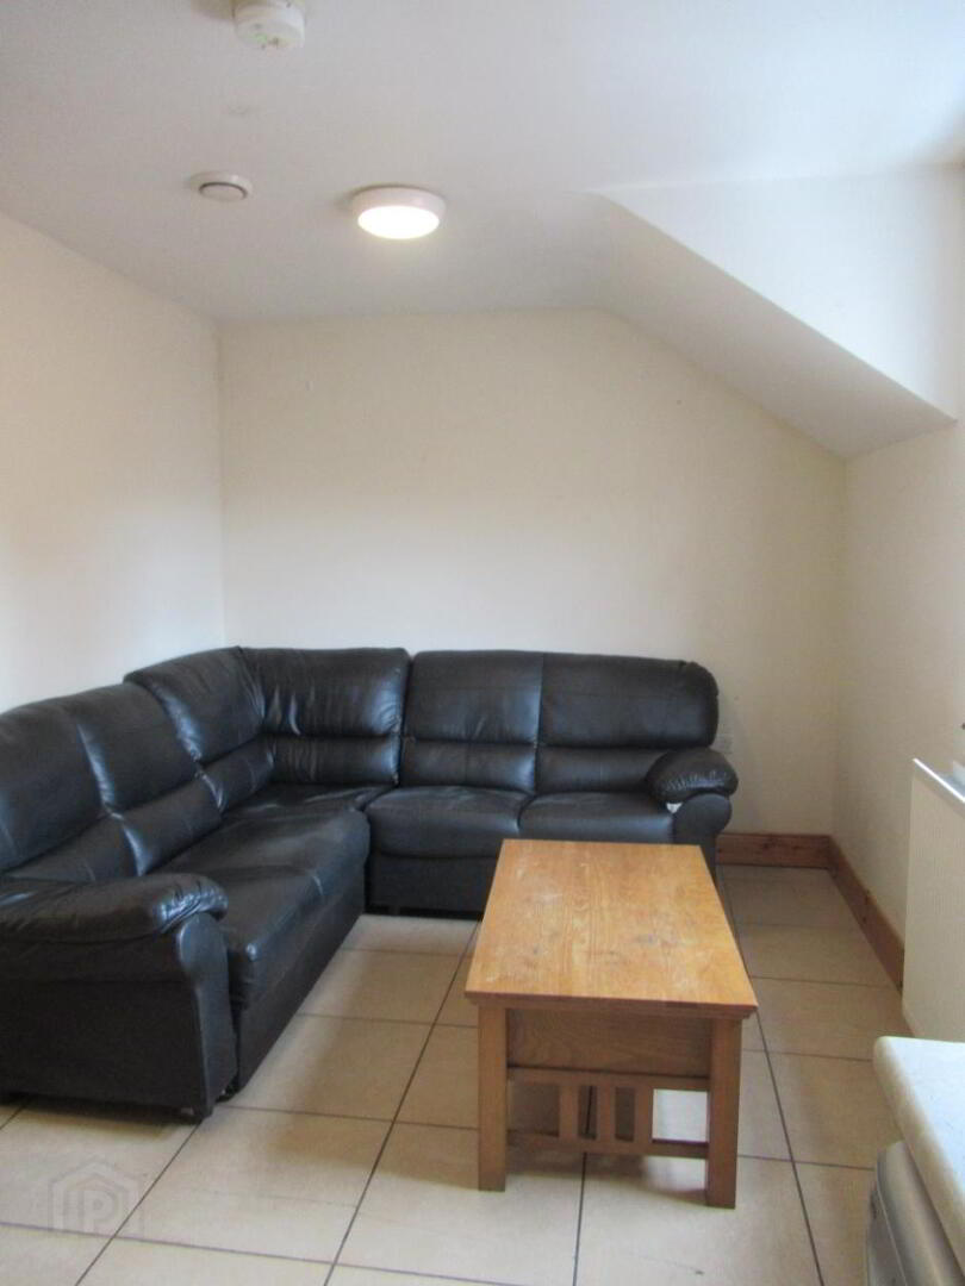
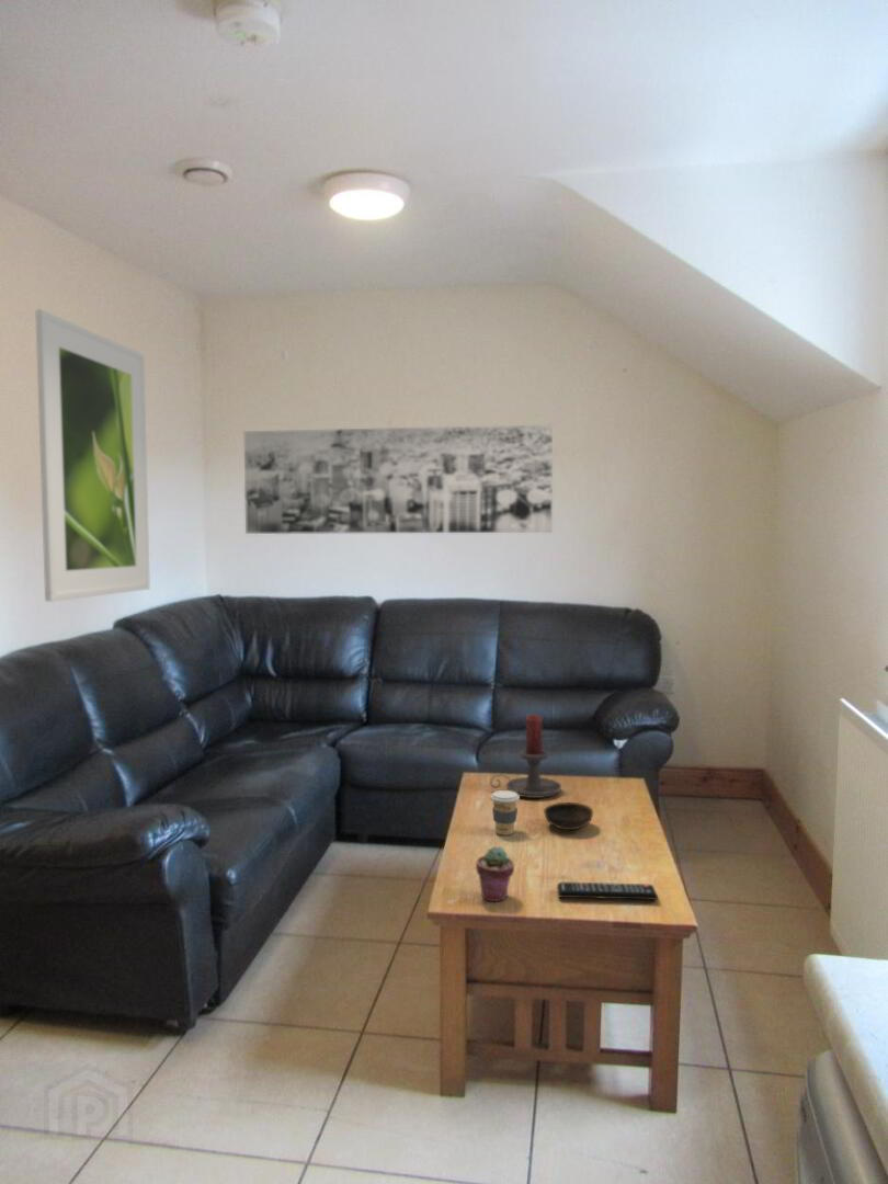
+ coffee cup [489,789,521,836]
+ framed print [34,308,151,603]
+ wall art [243,423,554,535]
+ remote control [556,881,659,901]
+ bowl [543,801,594,831]
+ candle holder [489,714,562,799]
+ potted succulent [475,845,515,902]
